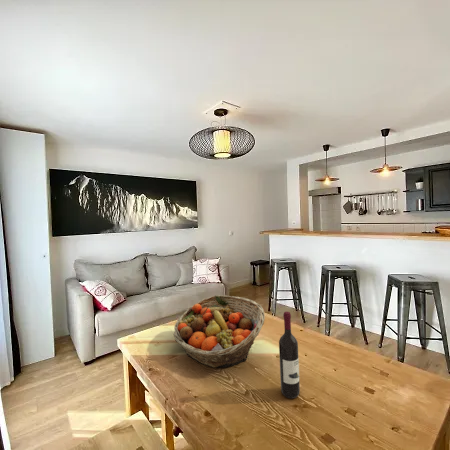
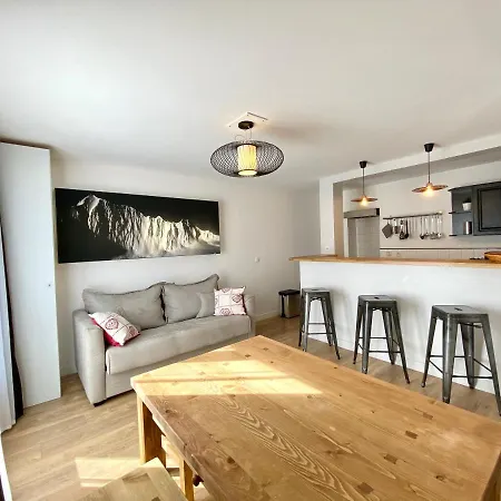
- fruit basket [173,294,266,369]
- wine bottle [278,311,301,399]
